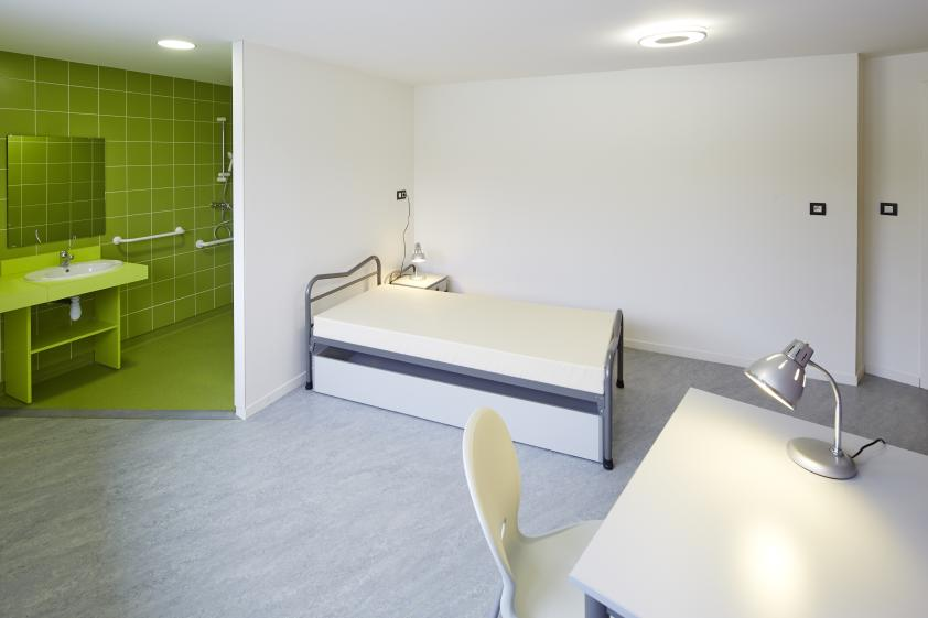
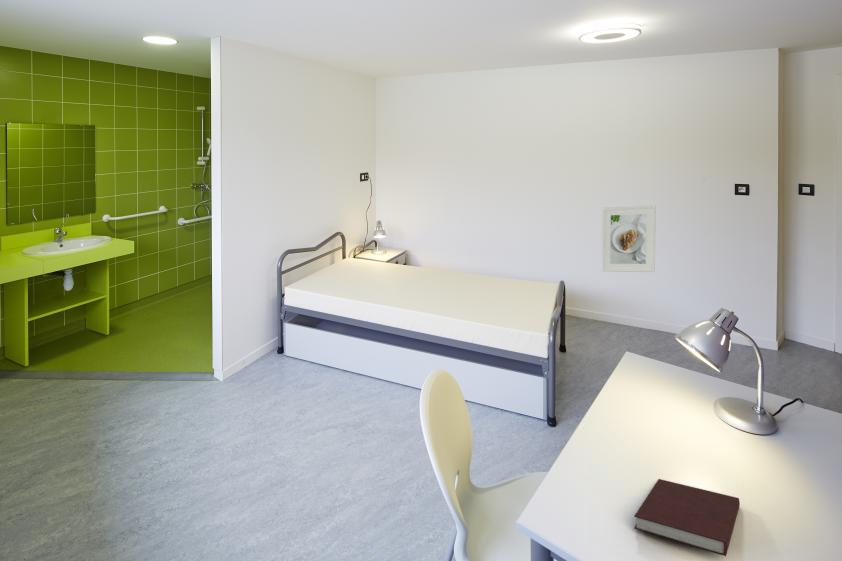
+ notebook [633,478,741,557]
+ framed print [601,204,657,273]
